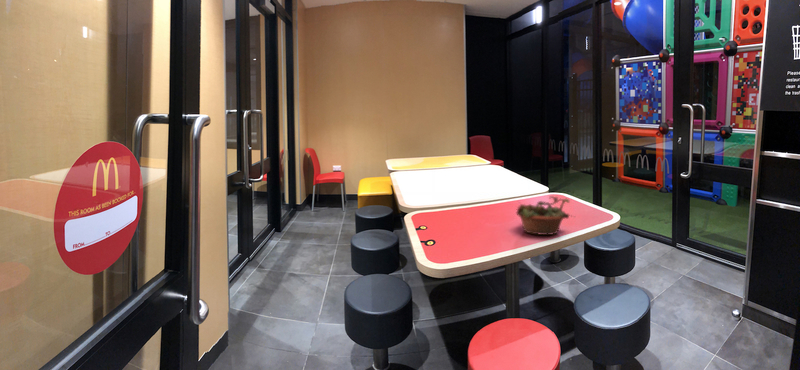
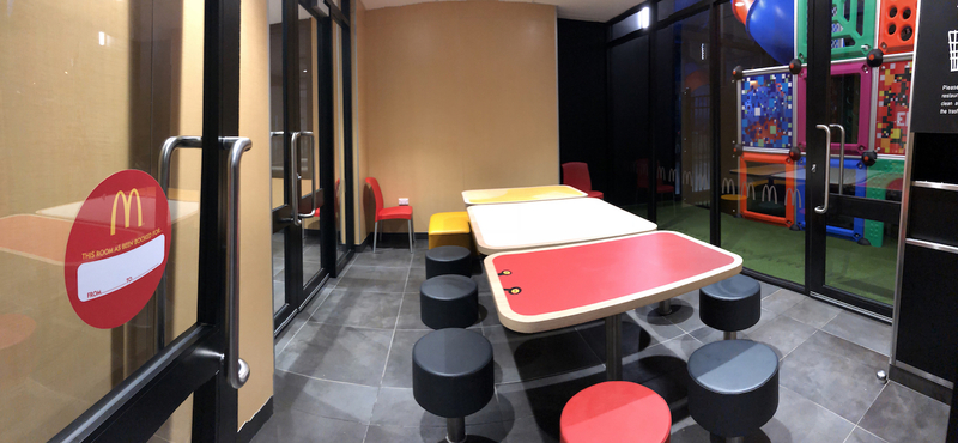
- succulent planter [515,195,575,236]
